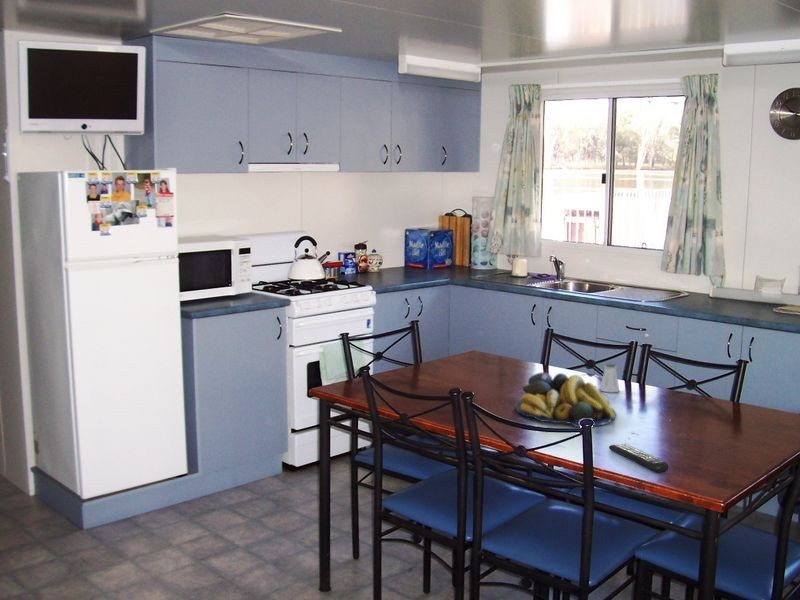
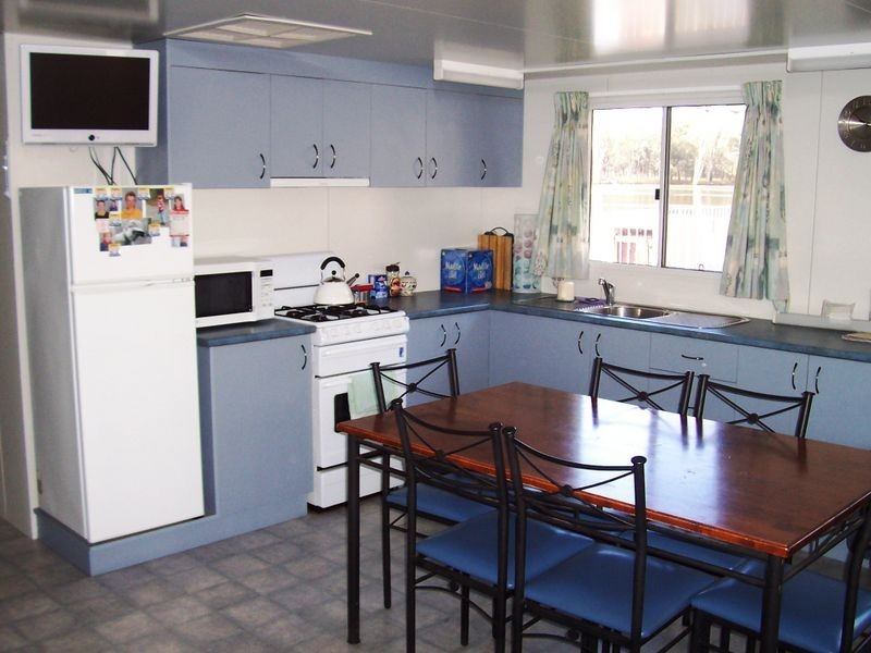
- remote control [608,442,669,474]
- fruit bowl [514,371,617,428]
- saltshaker [599,362,620,393]
